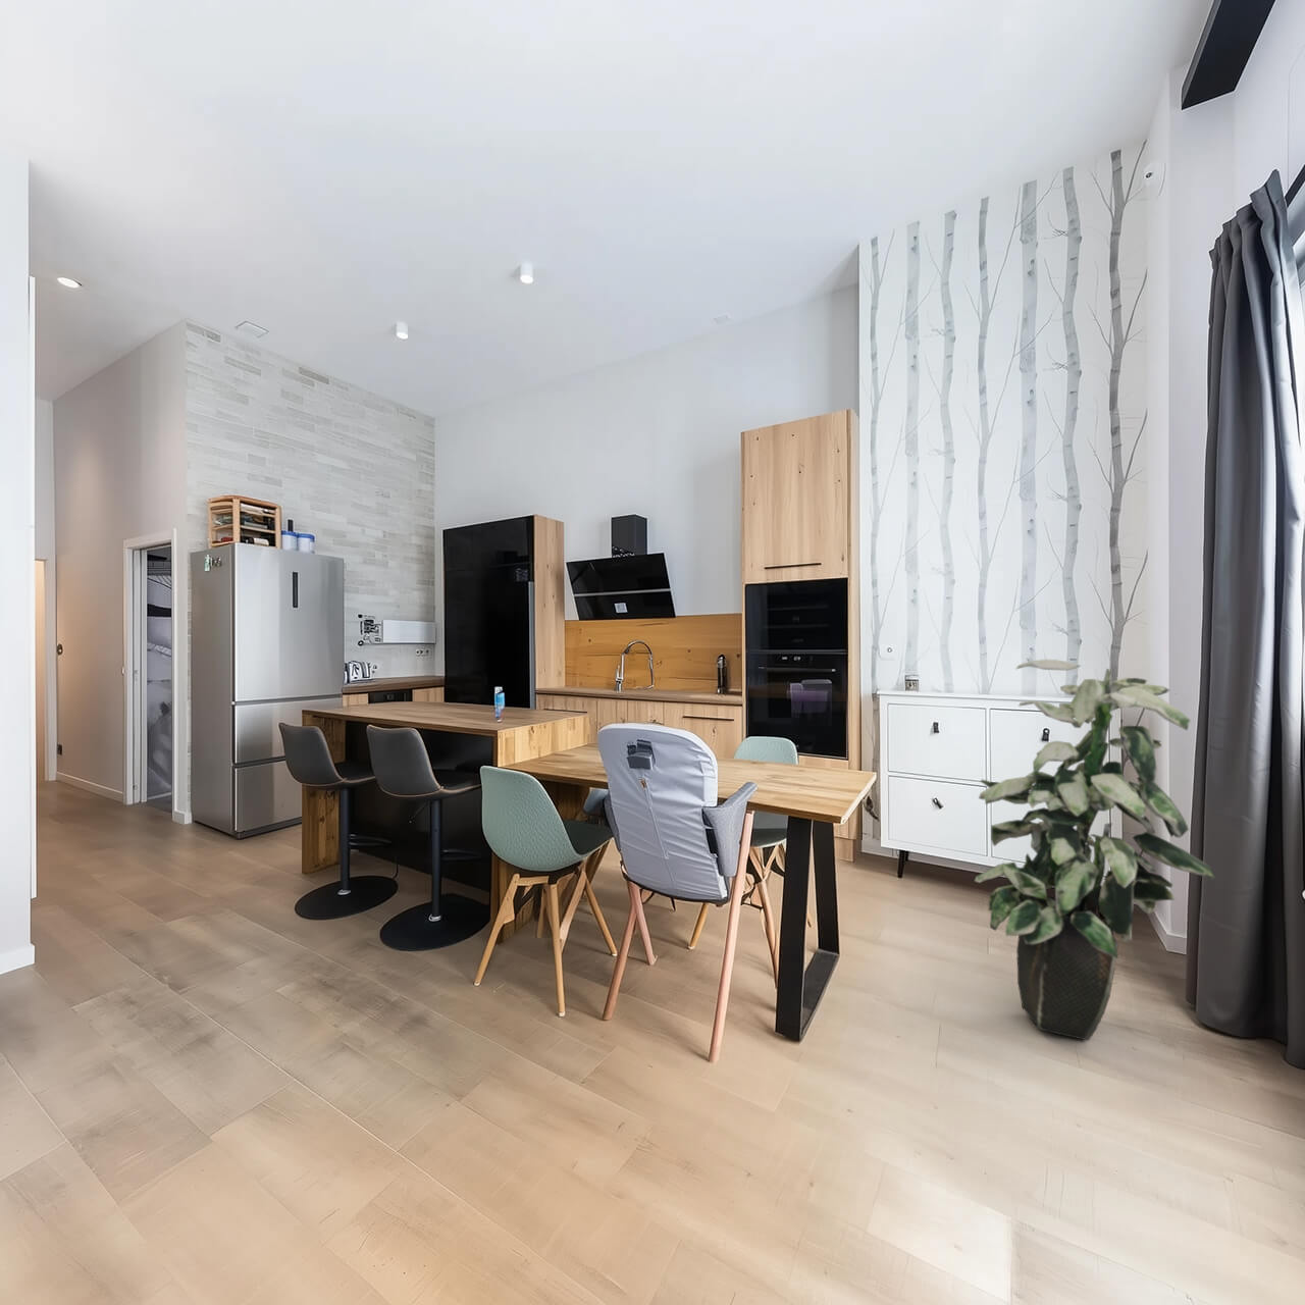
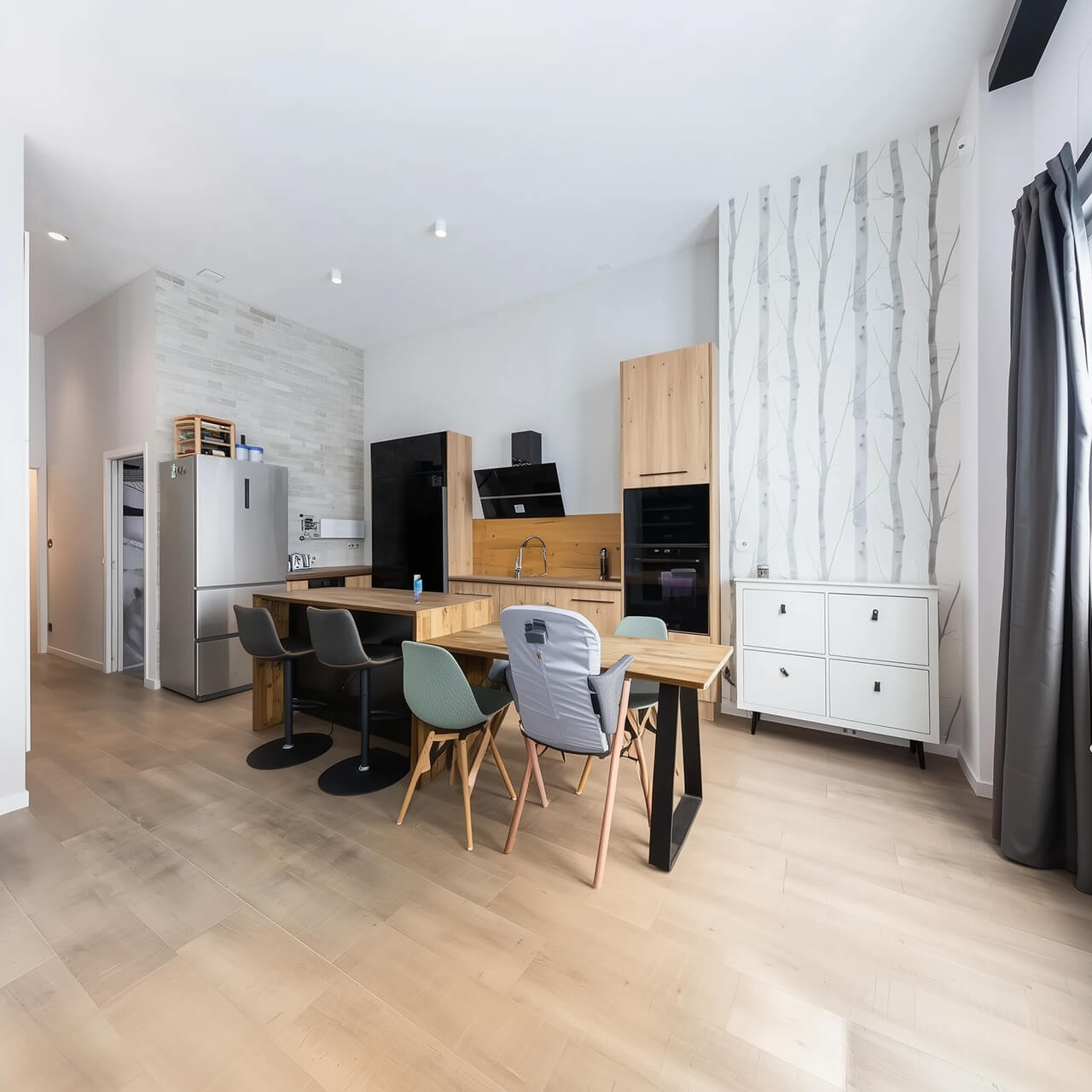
- indoor plant [974,658,1217,1042]
